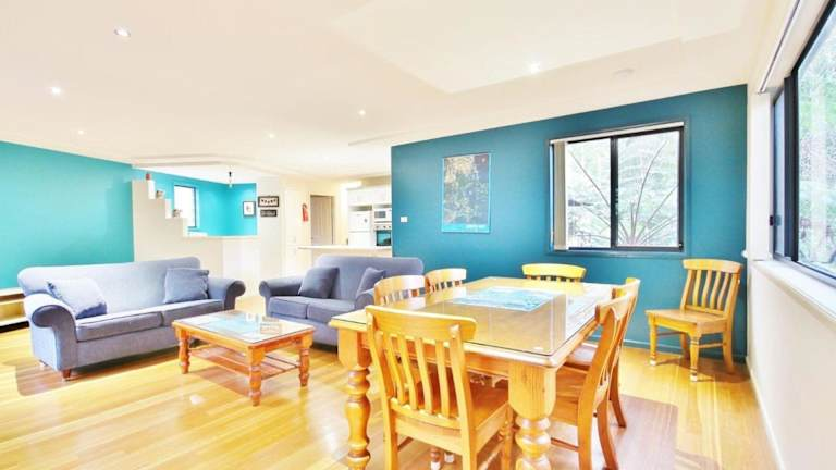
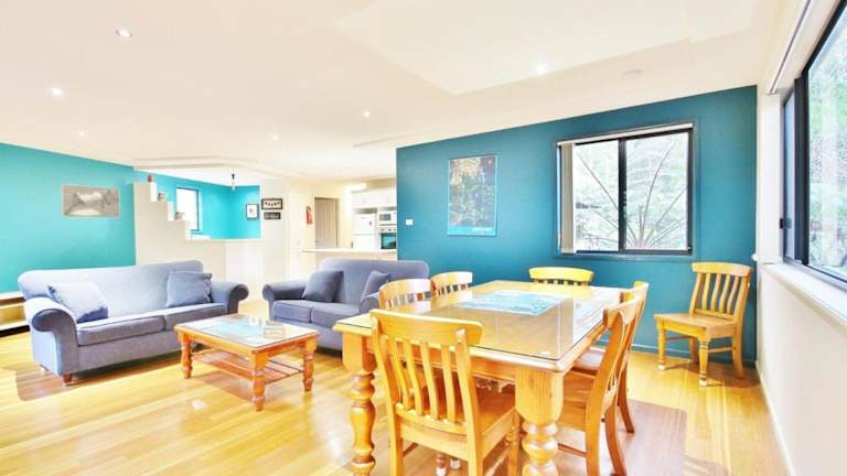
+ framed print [61,183,121,219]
